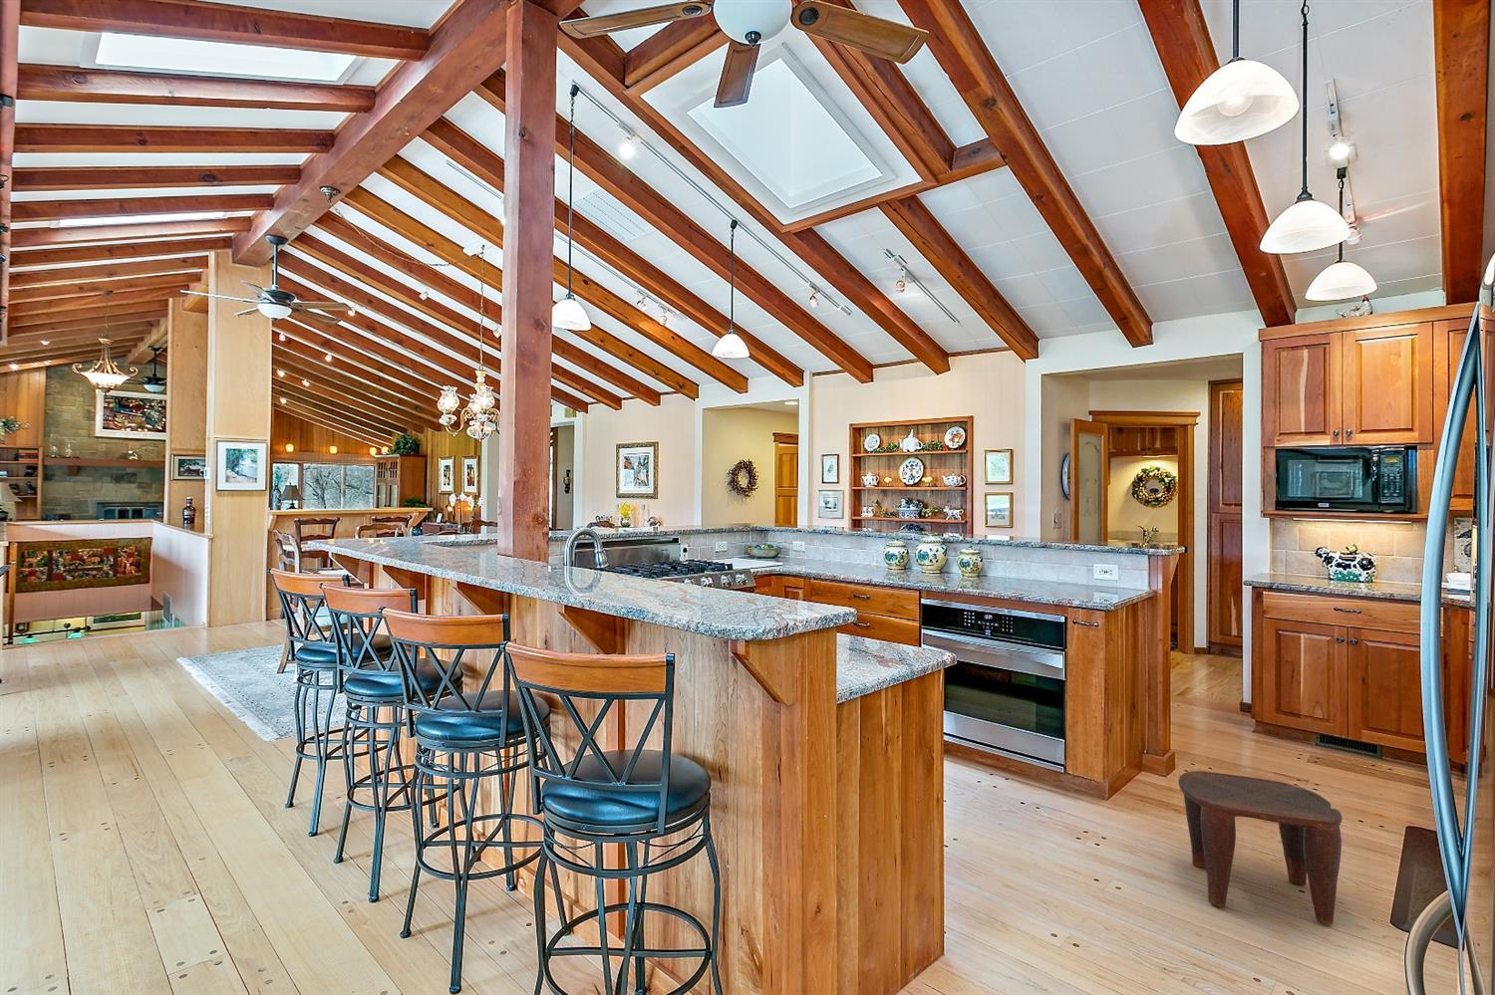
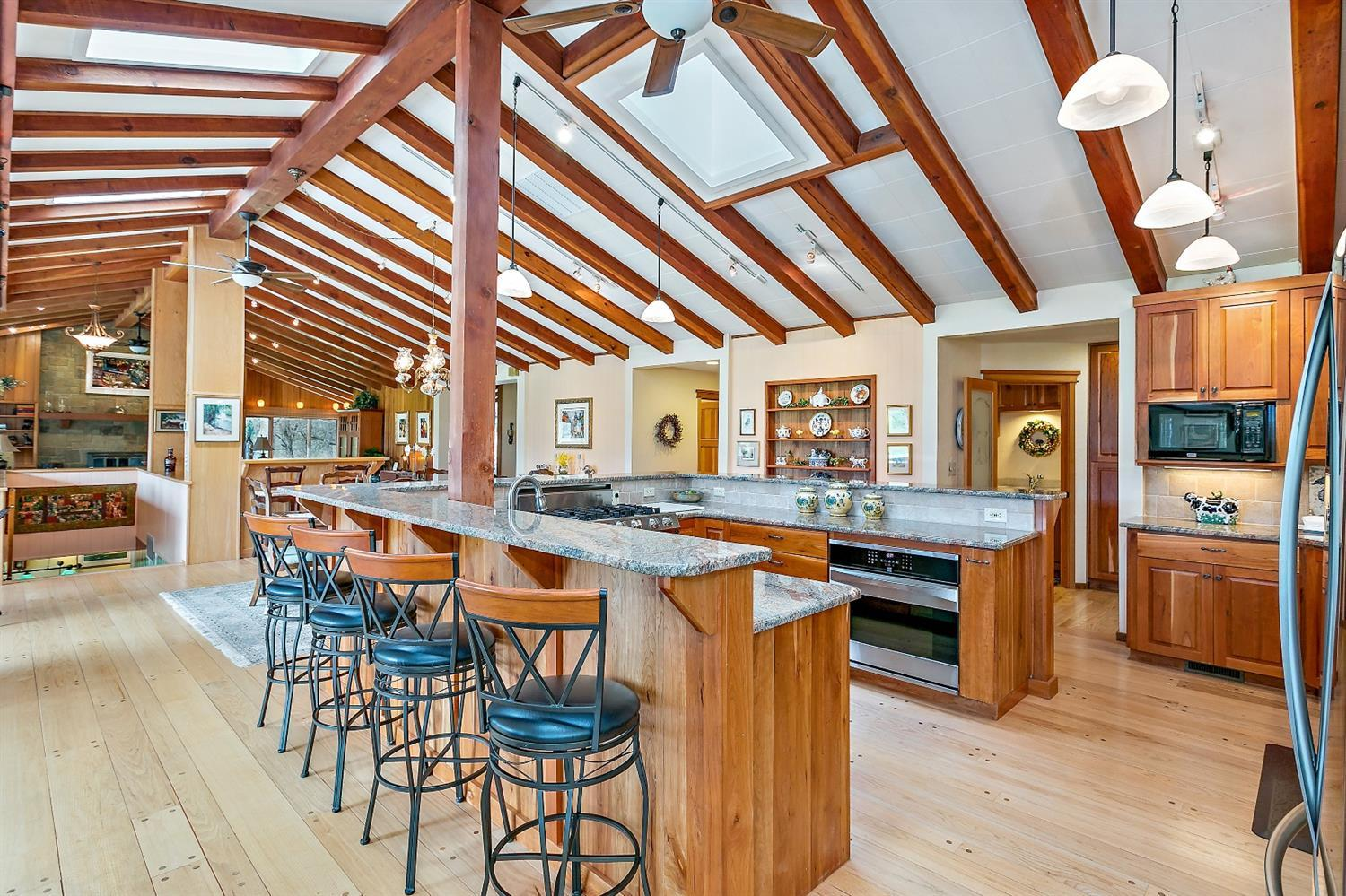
- stool [1177,770,1344,925]
